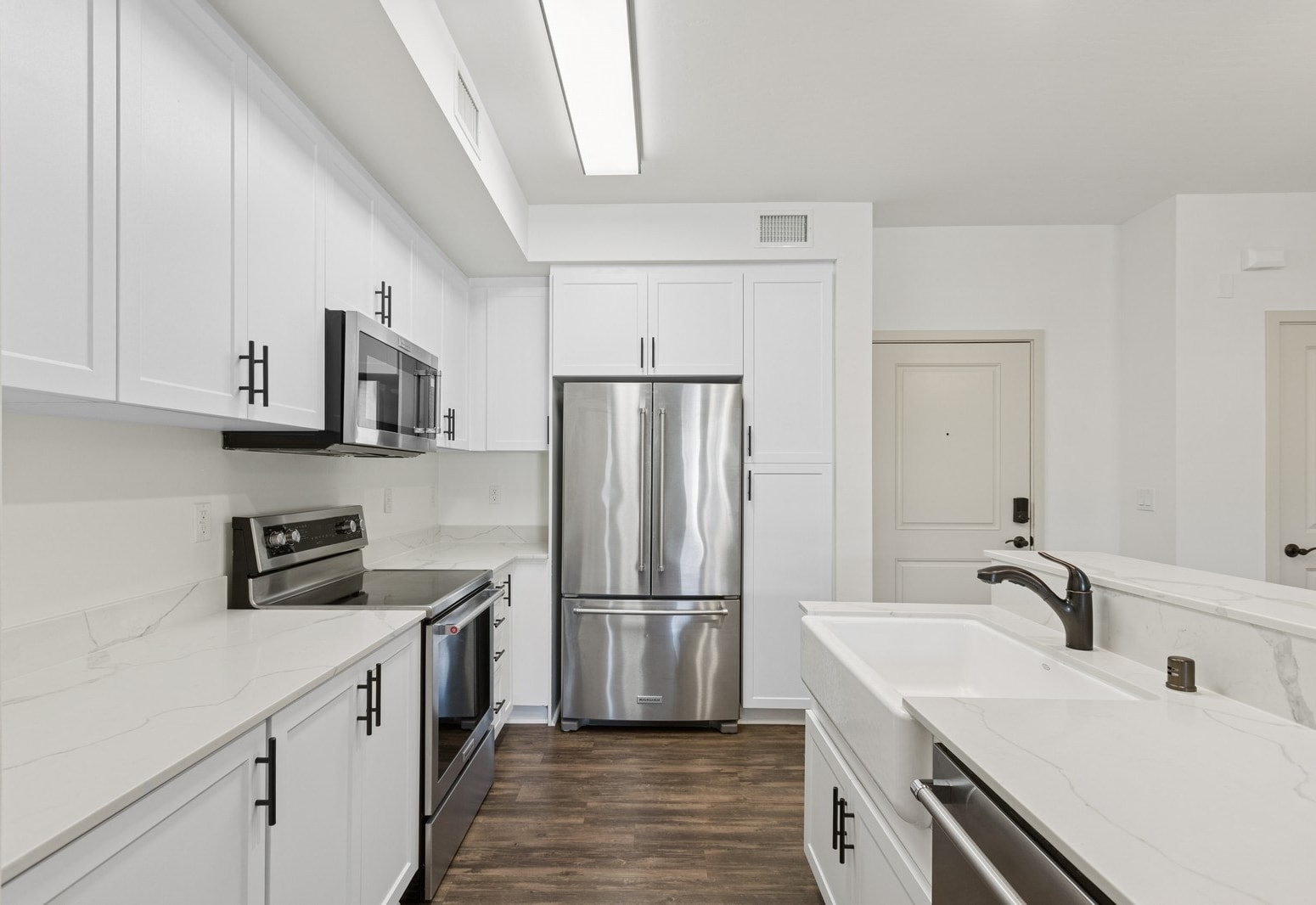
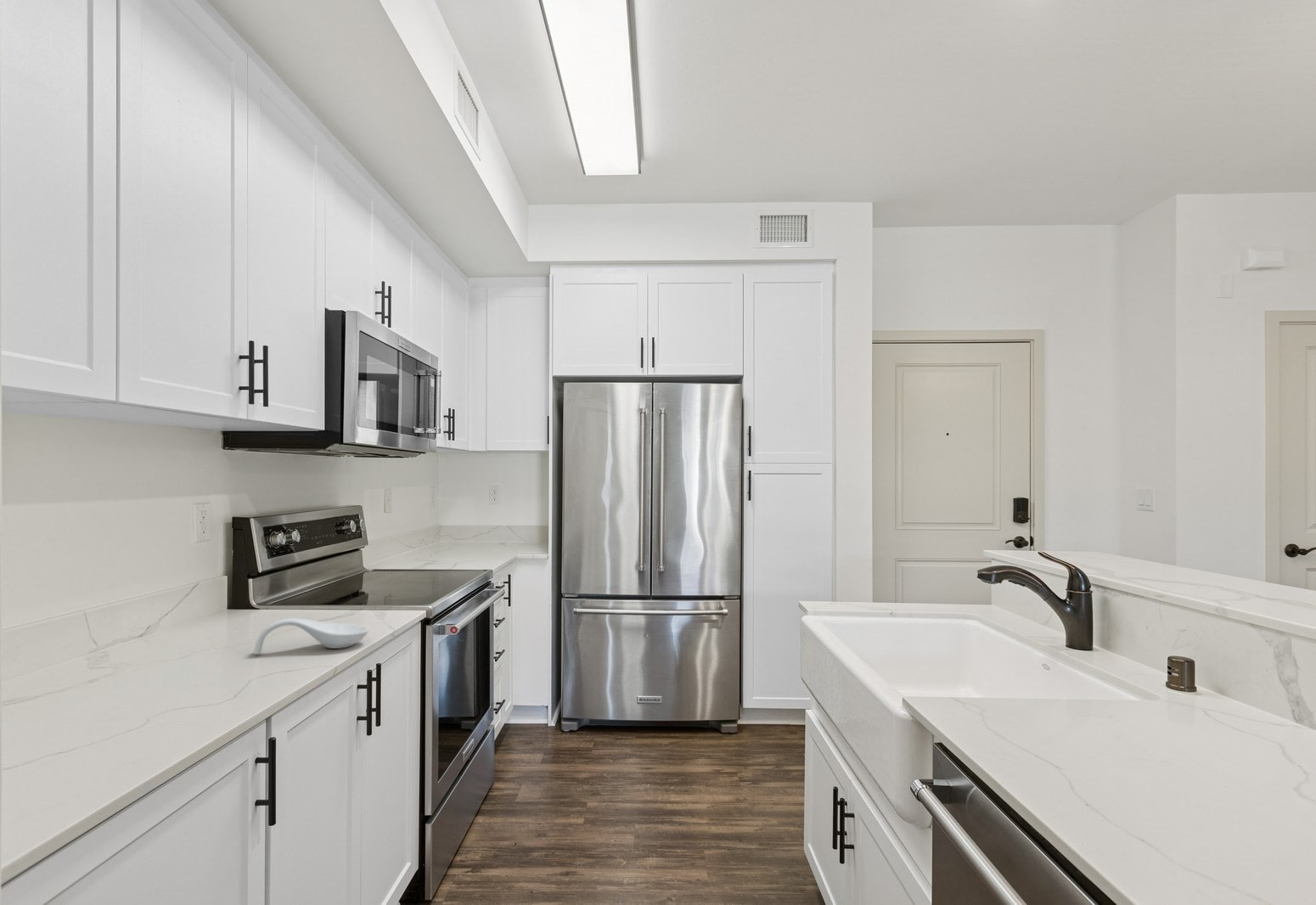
+ spoon rest [253,617,370,655]
